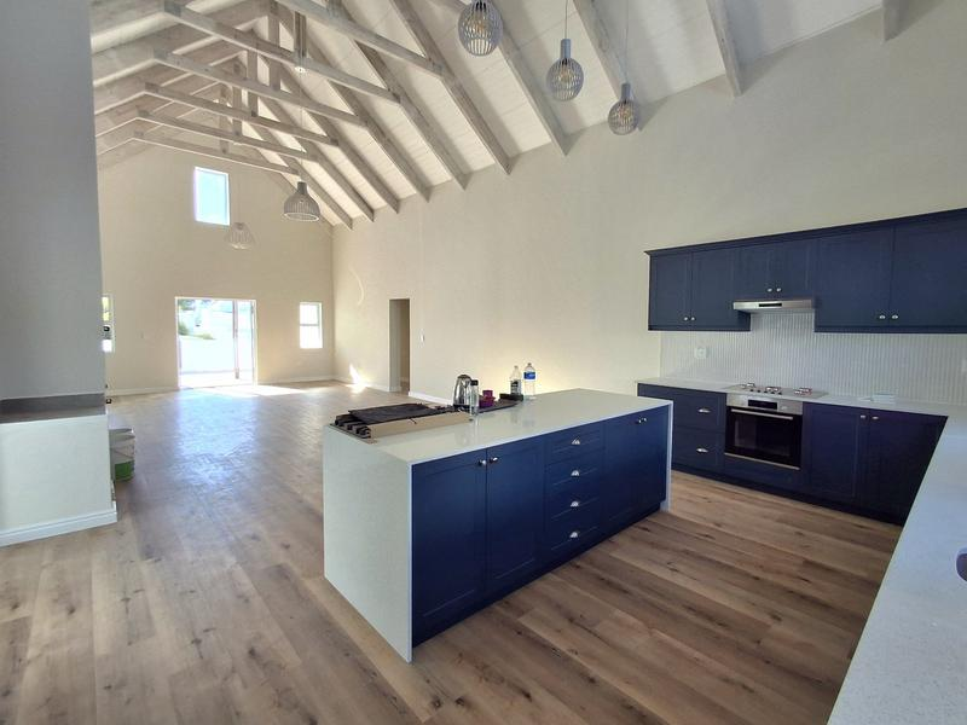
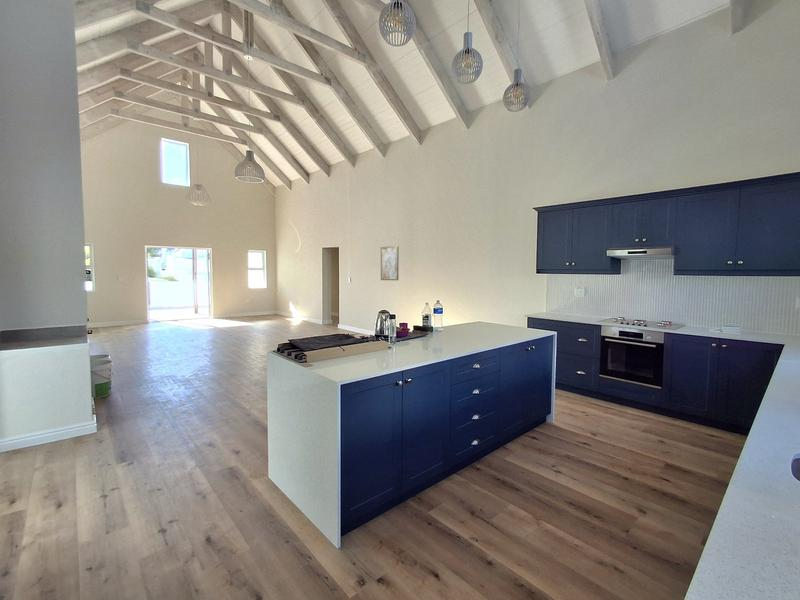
+ wall art [380,245,399,281]
